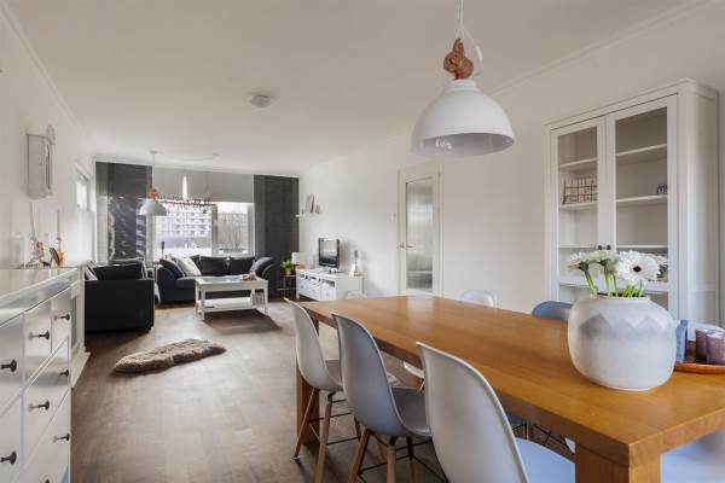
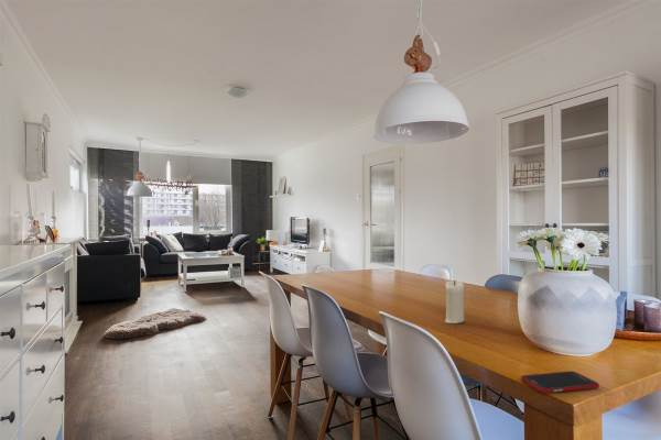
+ cell phone [520,370,600,394]
+ candle [444,279,465,324]
